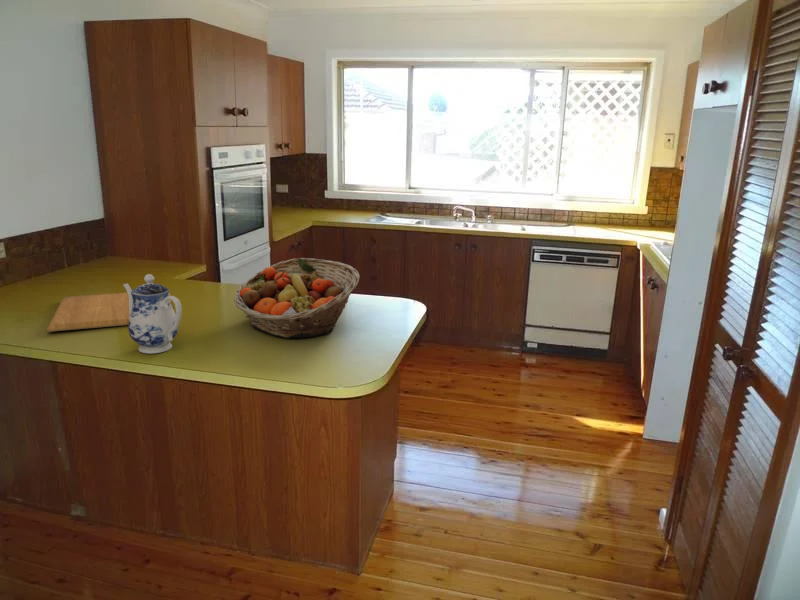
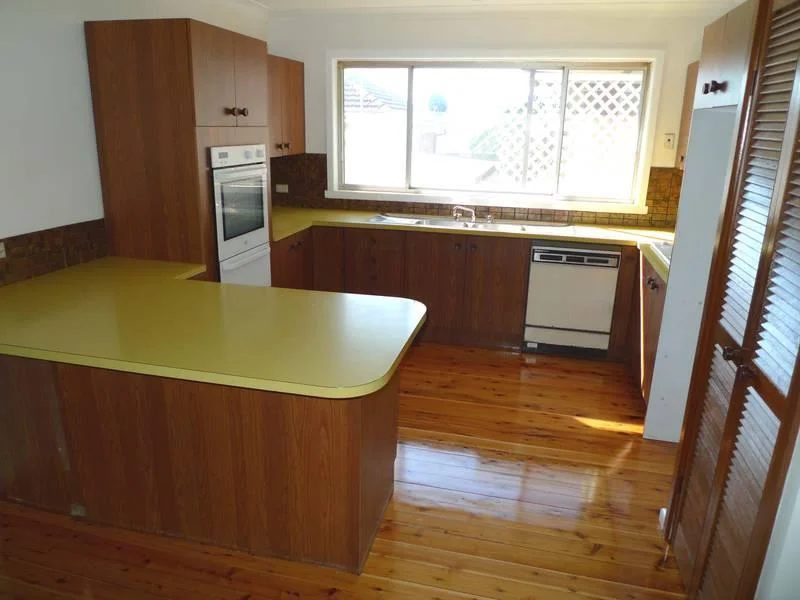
- teapot [122,273,183,354]
- chopping board [45,291,173,333]
- fruit basket [233,257,360,339]
